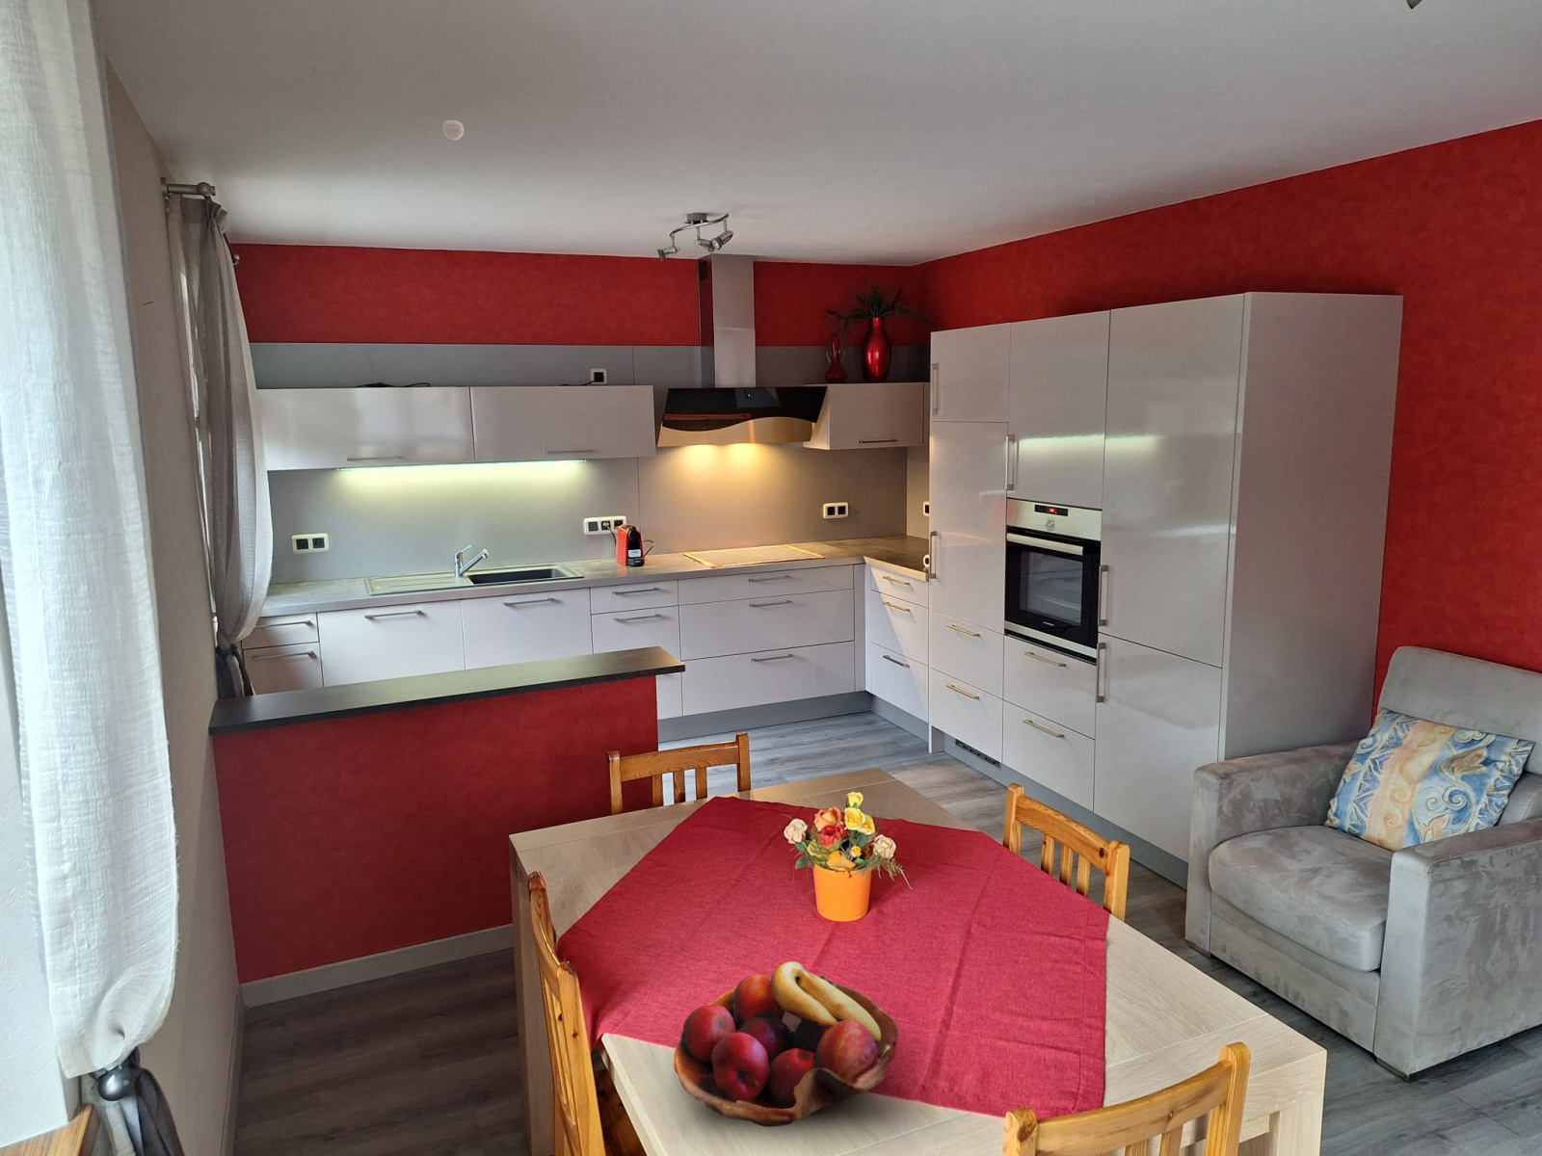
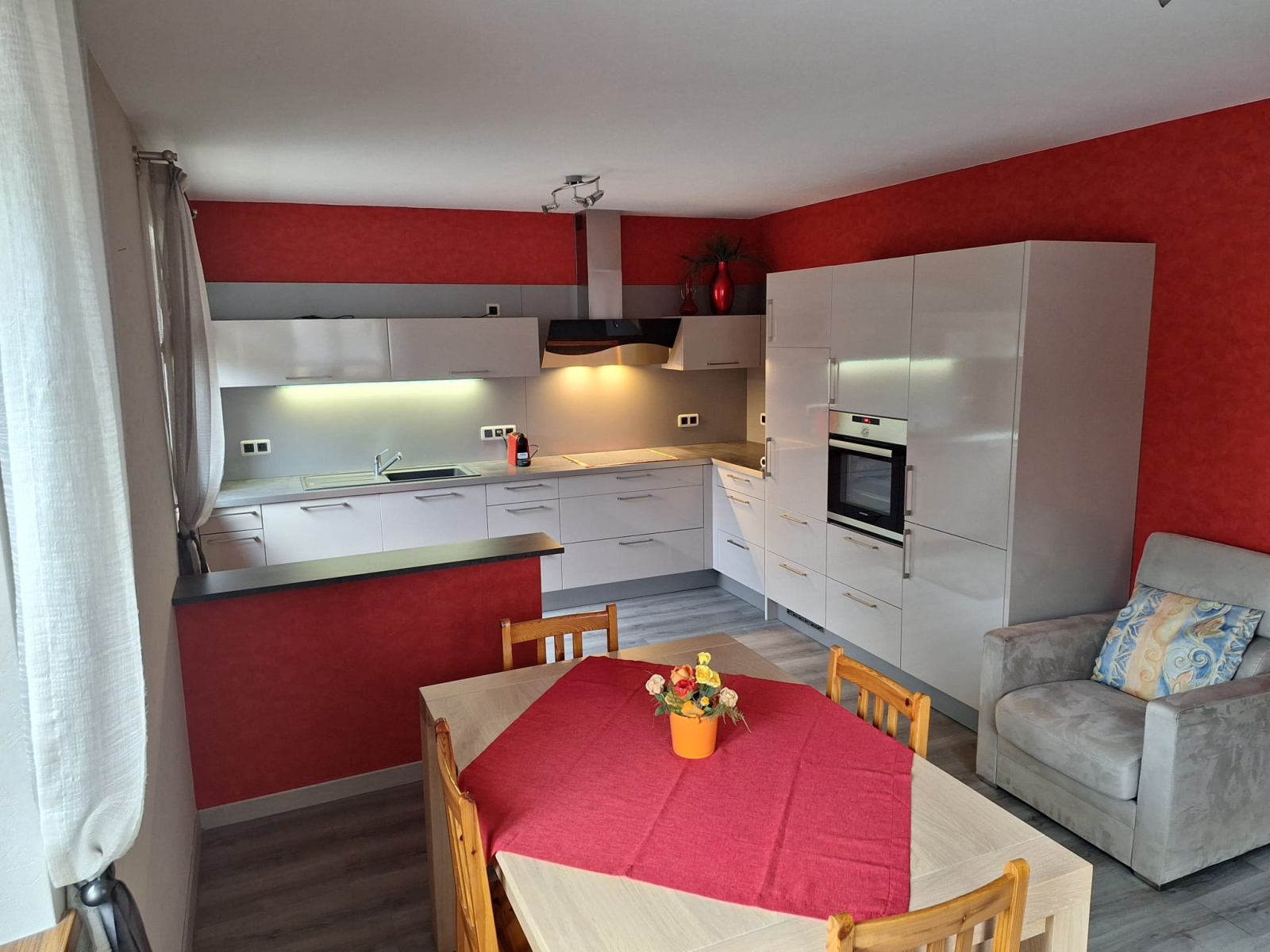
- fruit basket [673,960,900,1128]
- smoke detector [442,119,465,141]
